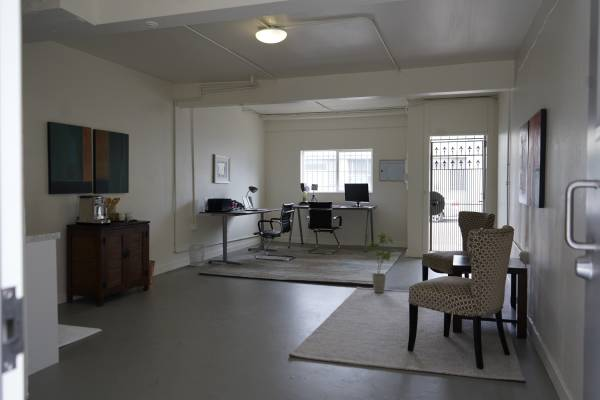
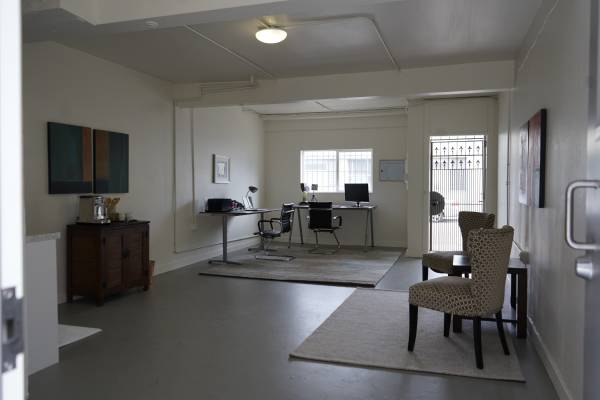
- house plant [366,231,399,294]
- wastebasket [187,243,206,267]
